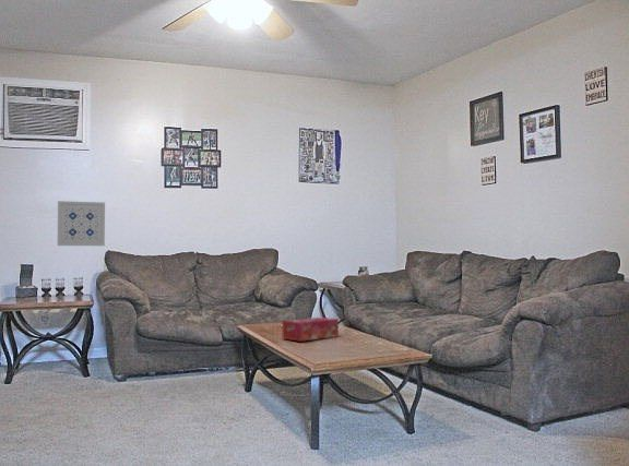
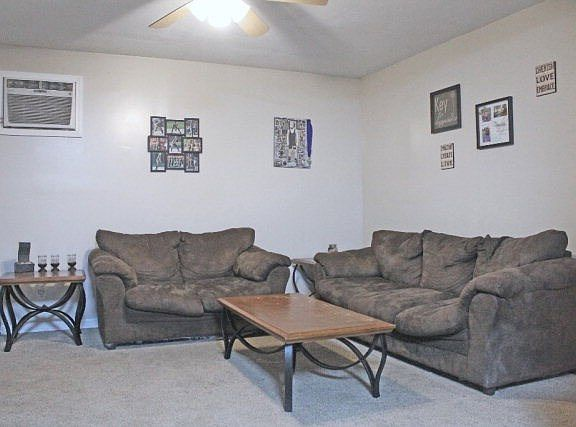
- wall art [57,200,106,247]
- tissue box [281,316,340,343]
